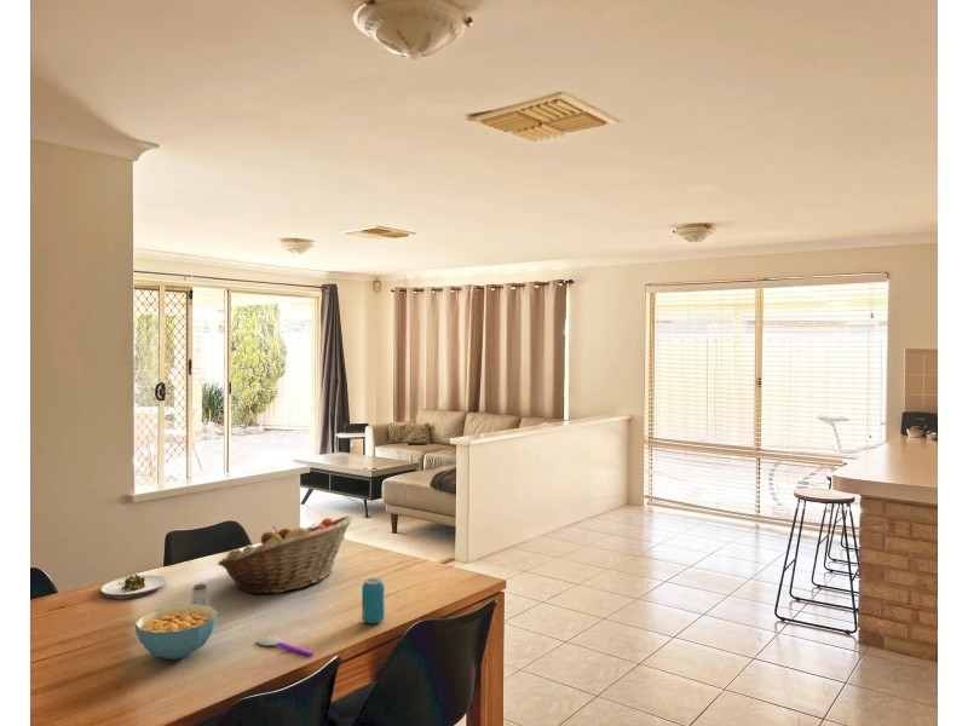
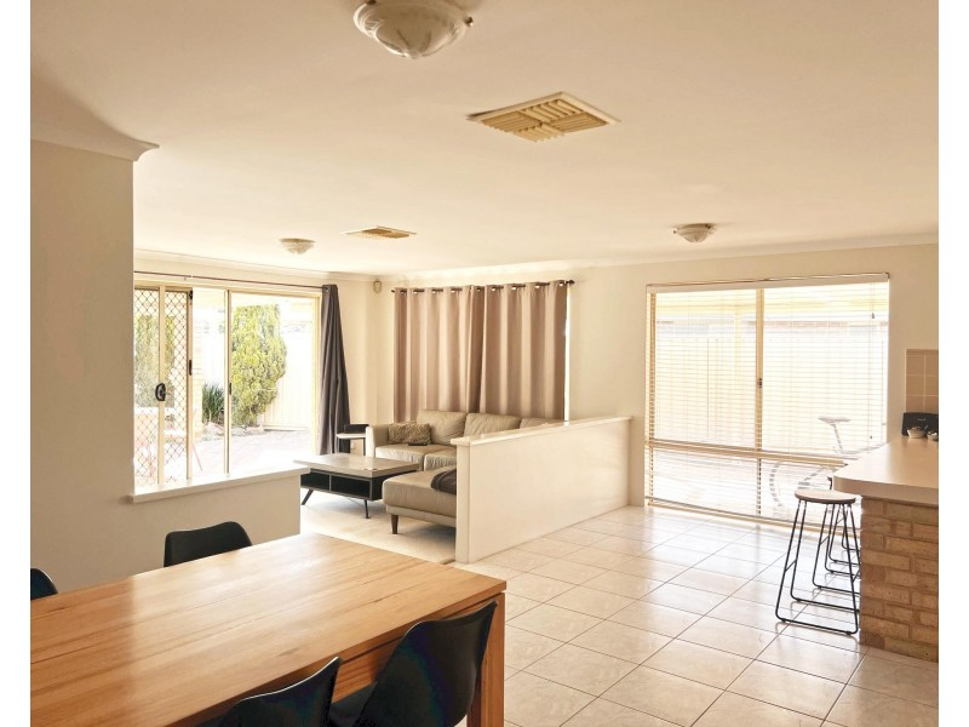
- spoon [255,635,315,657]
- salad plate [99,574,167,600]
- beverage can [361,577,386,624]
- saltshaker [189,583,212,606]
- fruit basket [217,514,355,595]
- cereal bowl [134,604,219,661]
